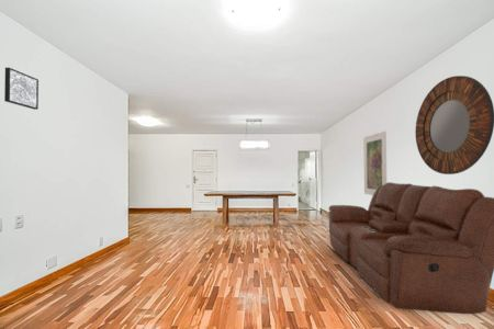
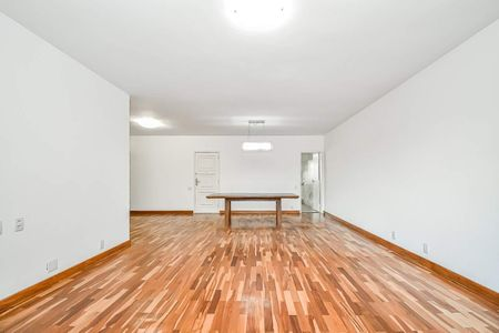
- sofa [328,181,494,315]
- home mirror [414,75,494,175]
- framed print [362,131,388,196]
- wall art [3,67,40,111]
